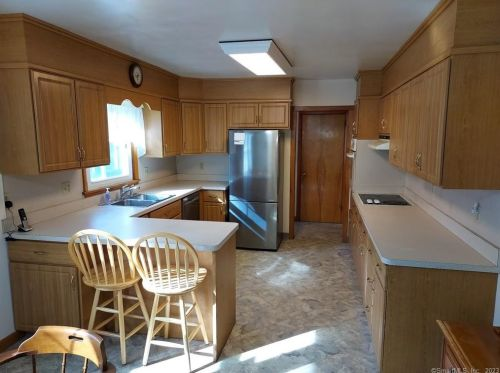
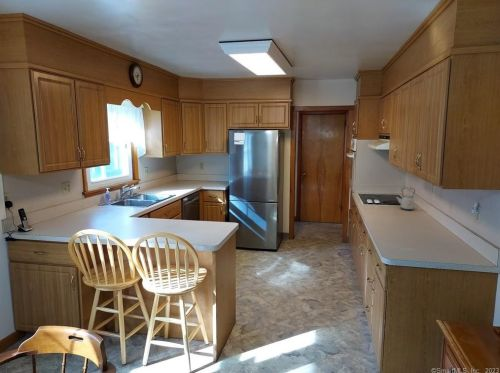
+ kettle [395,187,416,211]
